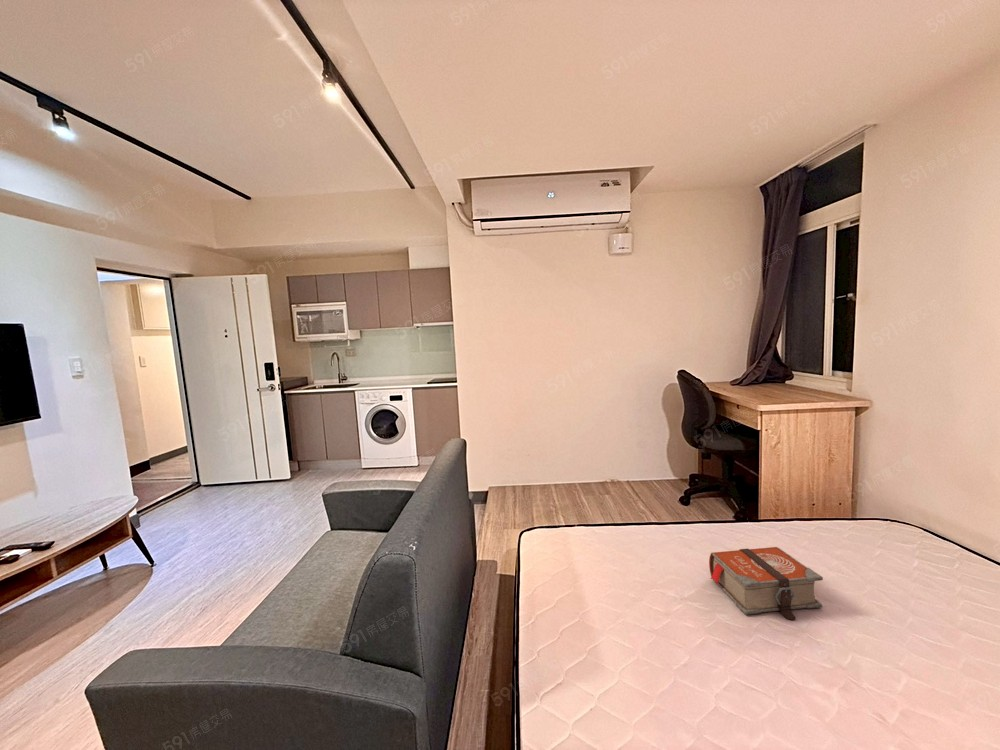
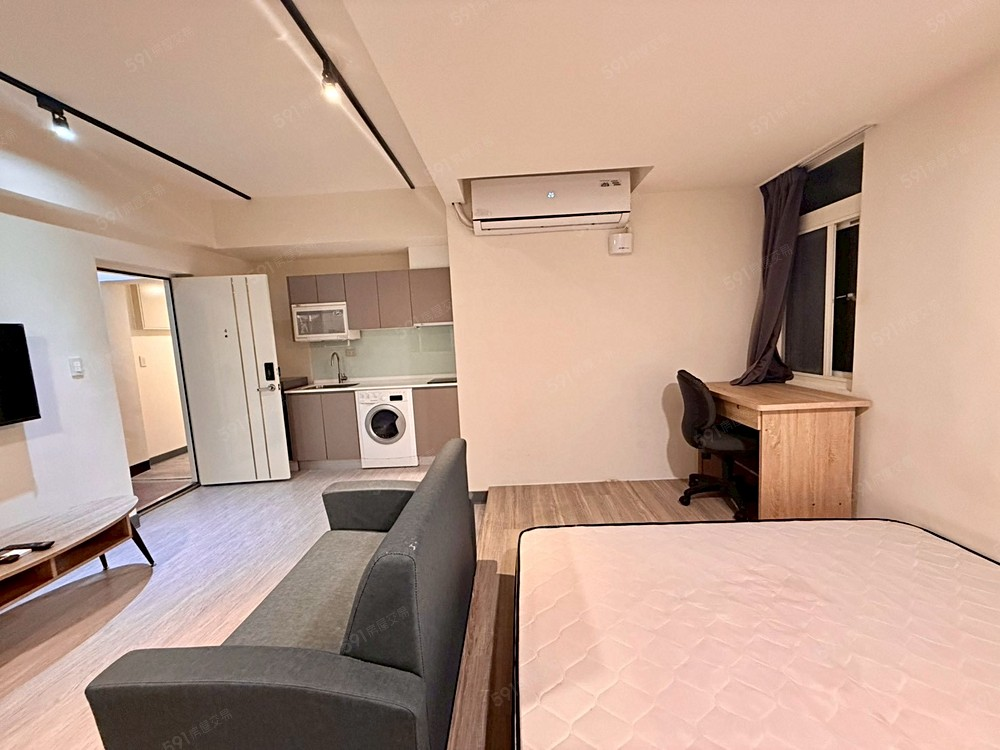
- bible [708,546,824,621]
